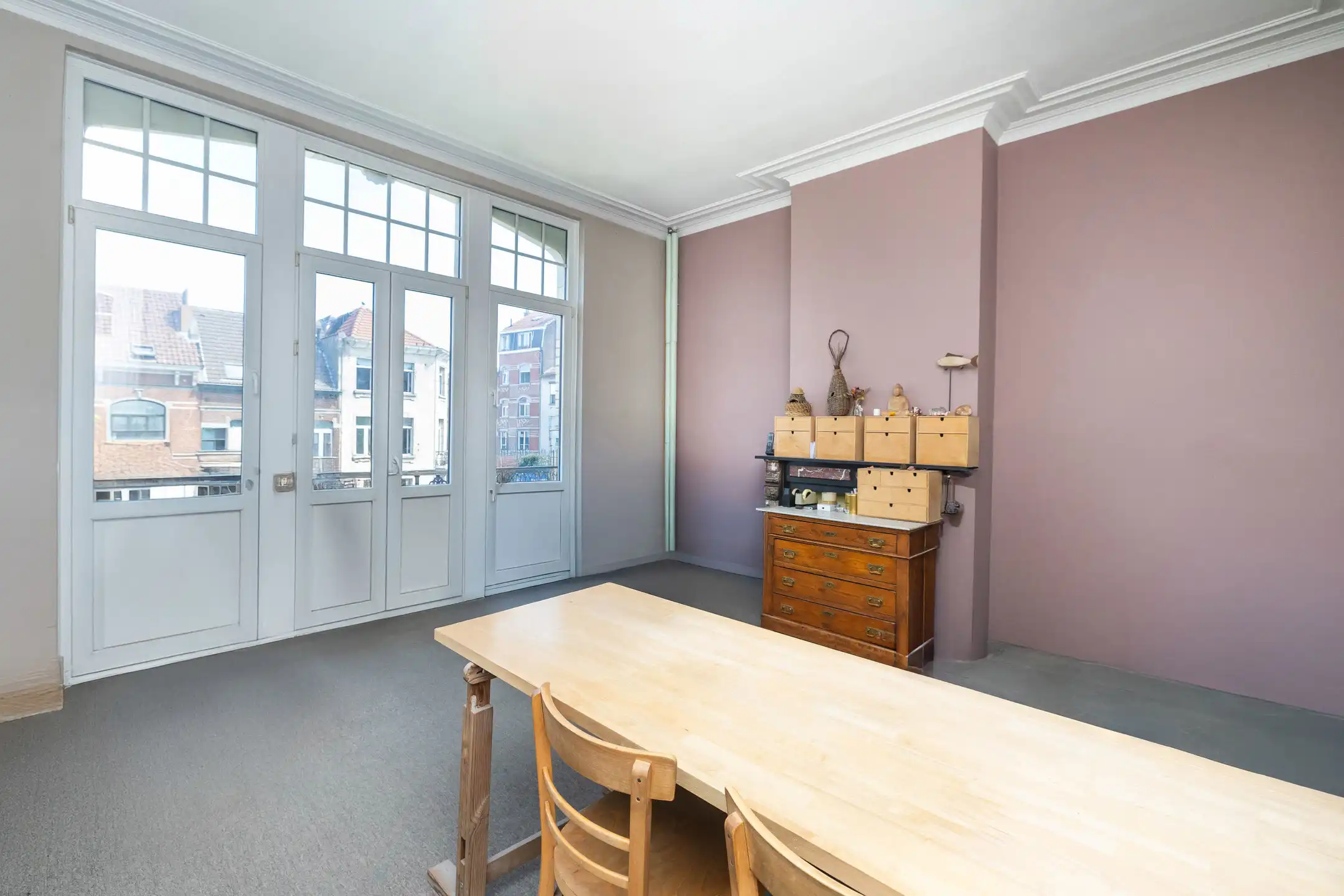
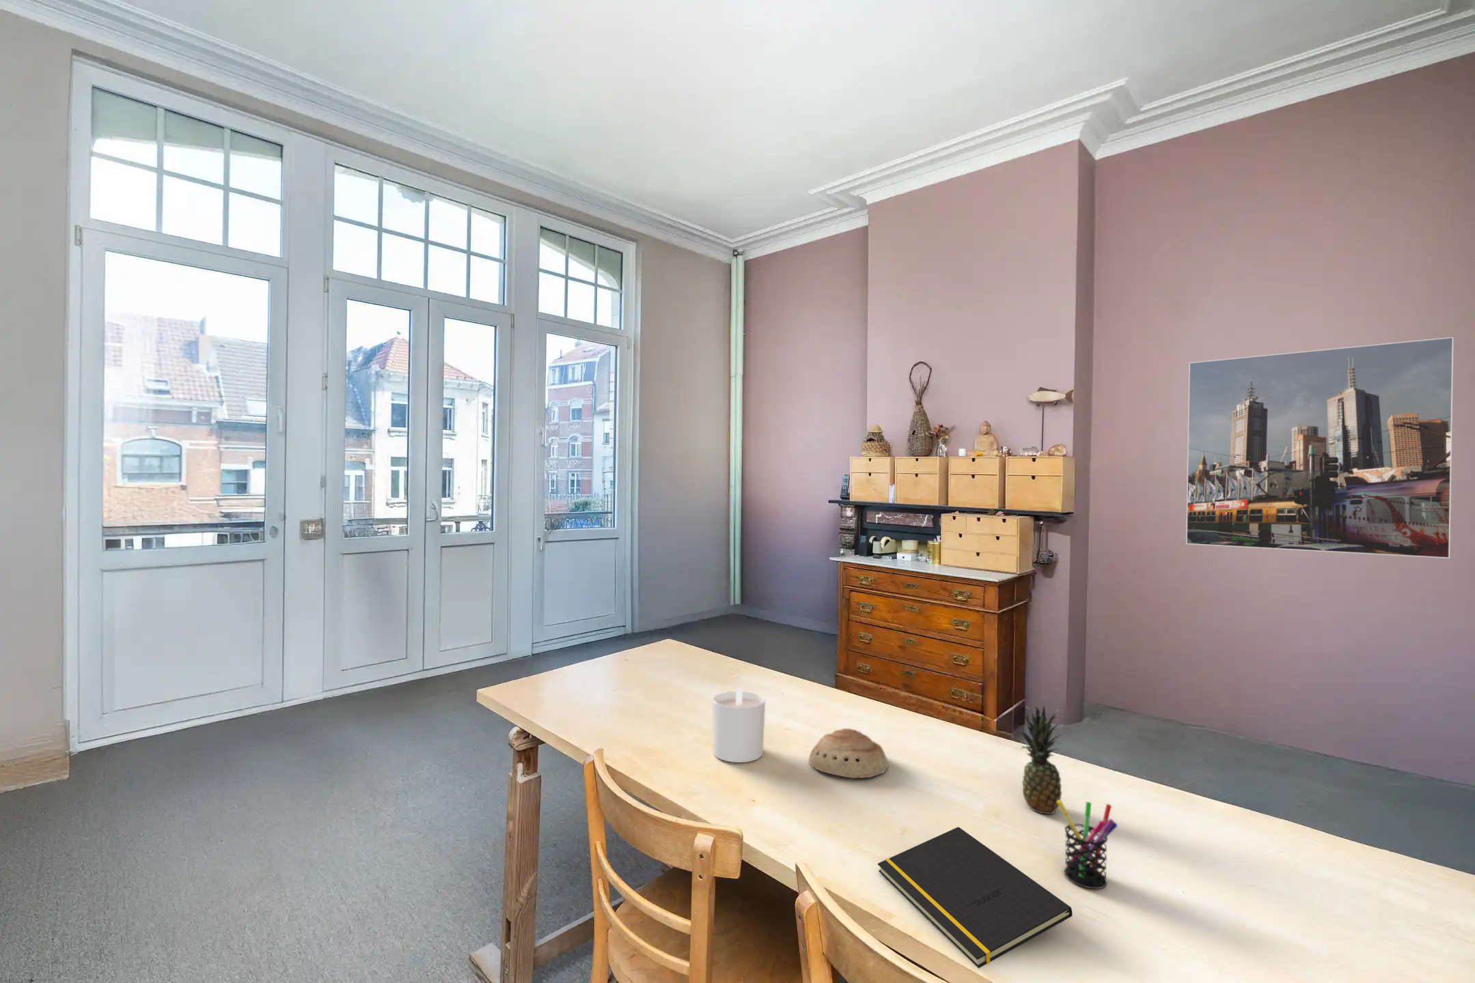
+ pen holder [1057,800,1118,890]
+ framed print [1185,337,1454,560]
+ abalone shell [808,727,889,779]
+ notepad [877,827,1072,969]
+ candle [712,688,766,764]
+ fruit [1018,703,1062,815]
